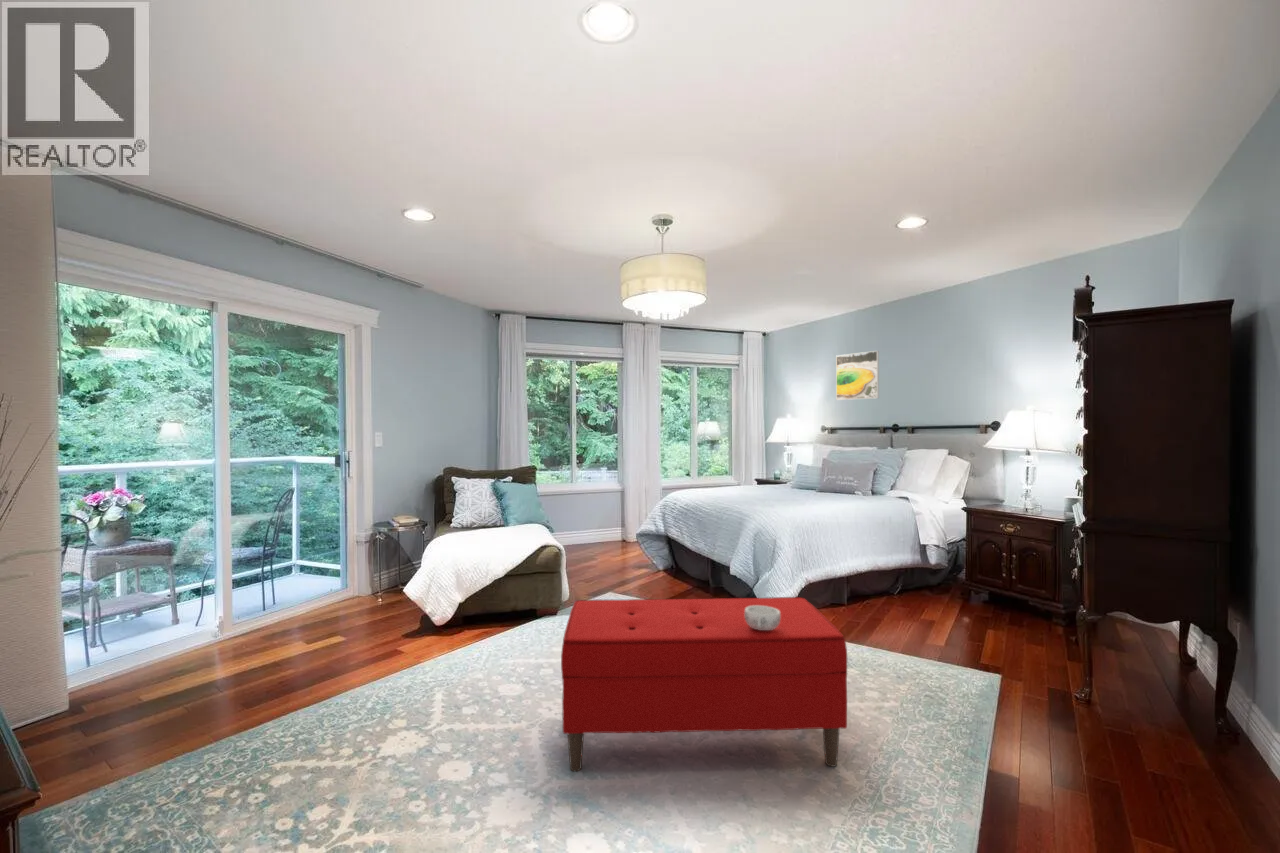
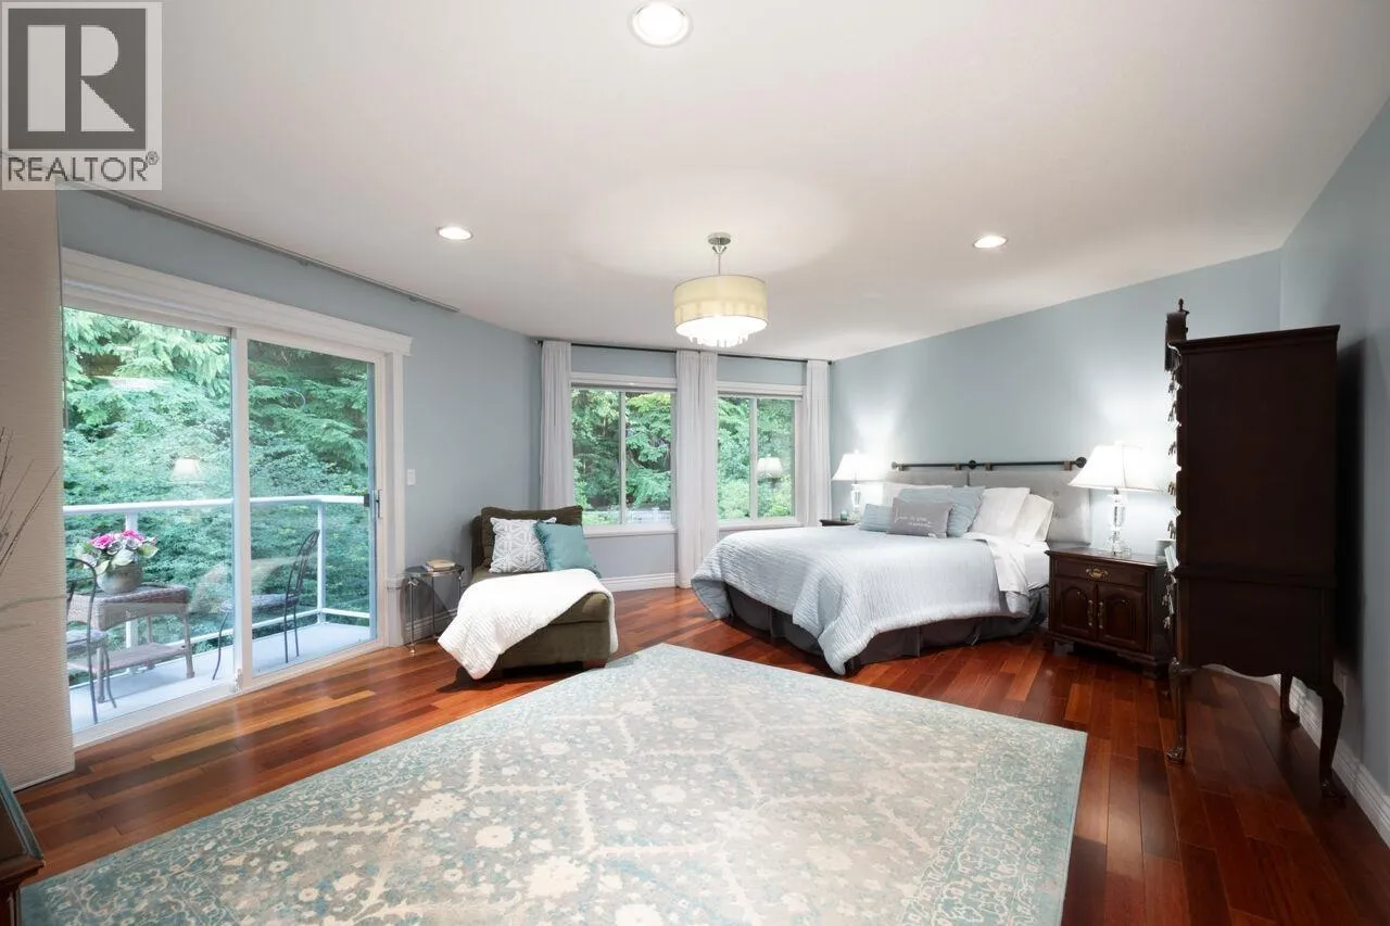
- decorative bowl [745,606,780,630]
- bench [560,596,848,773]
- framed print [835,350,880,401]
